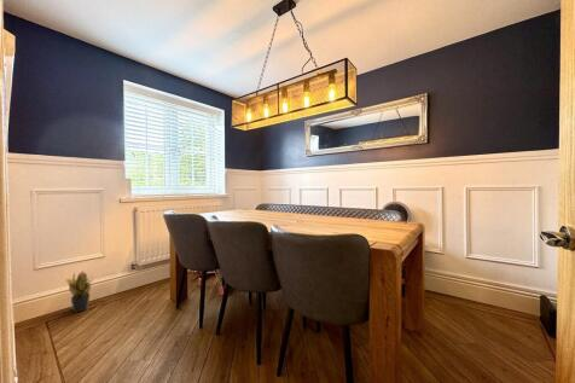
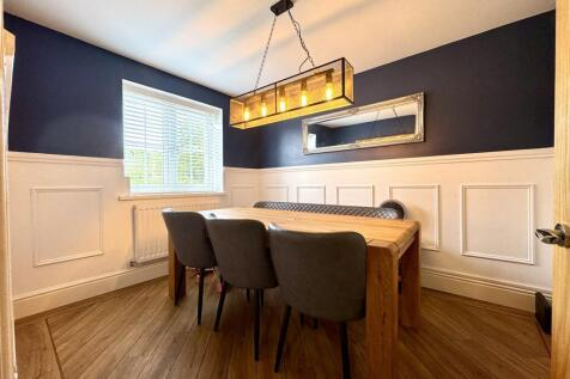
- potted plant [65,269,94,313]
